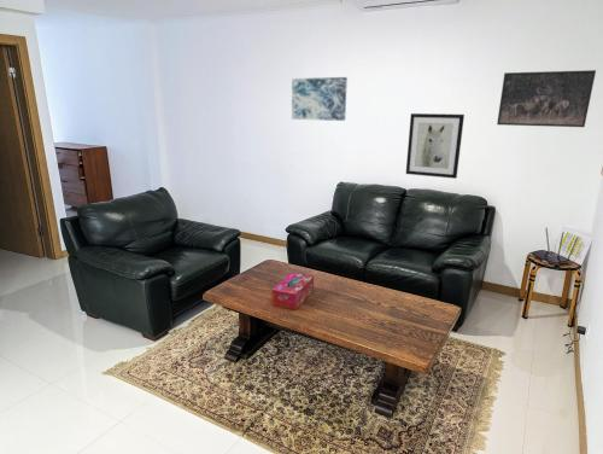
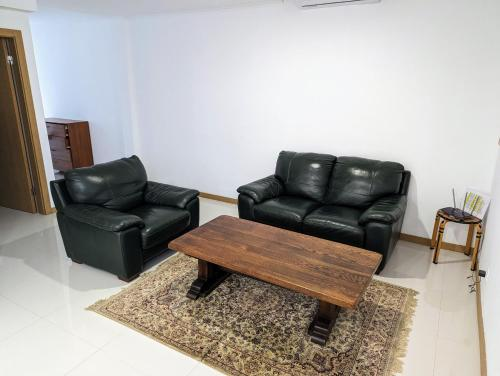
- wall art [291,76,349,122]
- wall art [405,112,466,180]
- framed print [496,69,597,128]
- tissue box [271,270,315,312]
